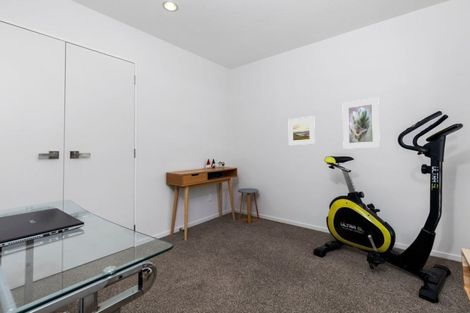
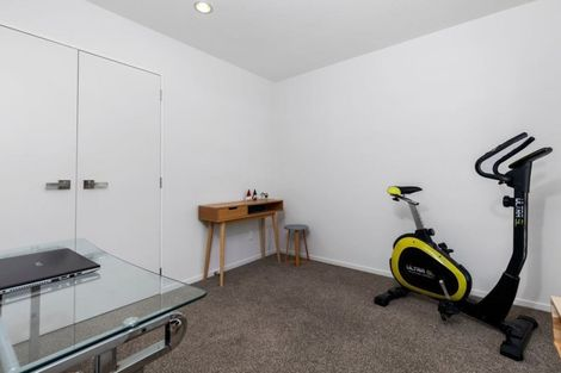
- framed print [342,97,381,150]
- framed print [288,115,316,146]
